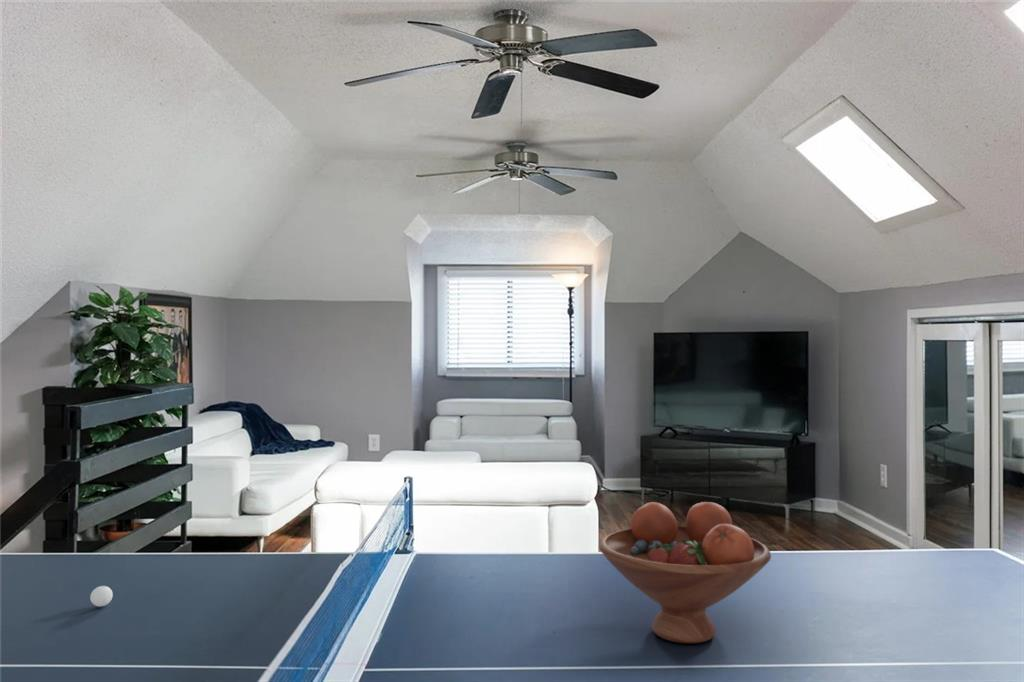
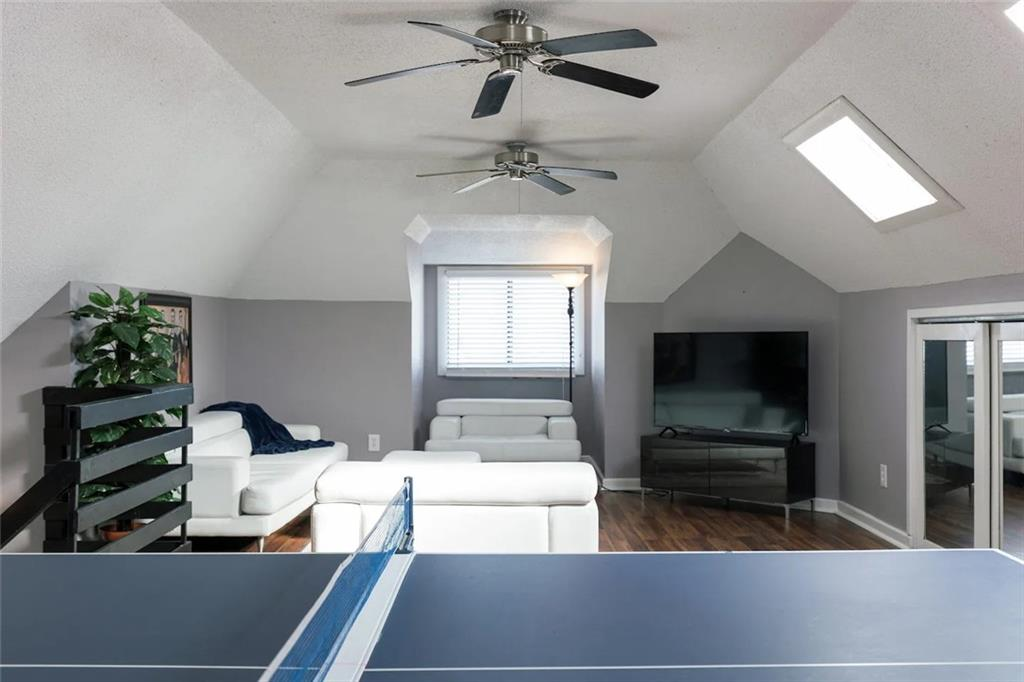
- ping-pong ball [89,585,114,608]
- fruit bowl [599,501,772,644]
